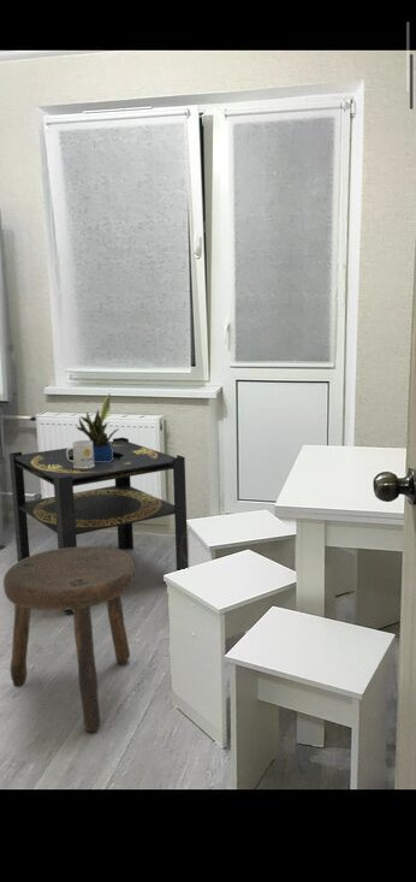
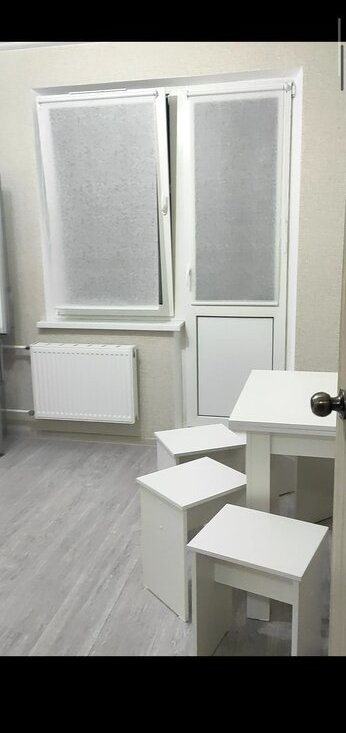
- side table [8,437,189,615]
- potted plant [75,392,119,462]
- mug [66,439,95,468]
- stool [2,545,136,733]
